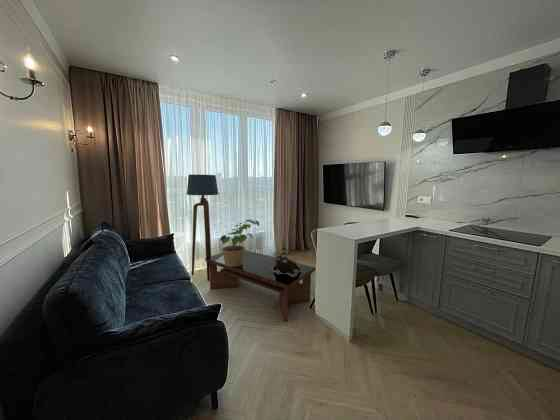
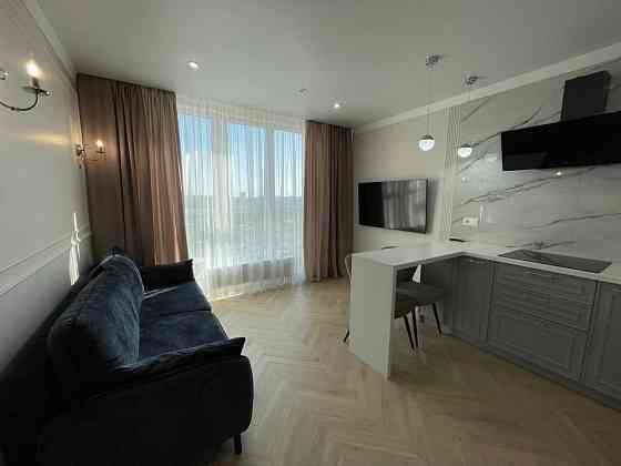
- potted plant [220,219,260,266]
- decorative sculpture [272,254,302,275]
- floor lamp [186,173,219,281]
- coffee table [204,249,316,323]
